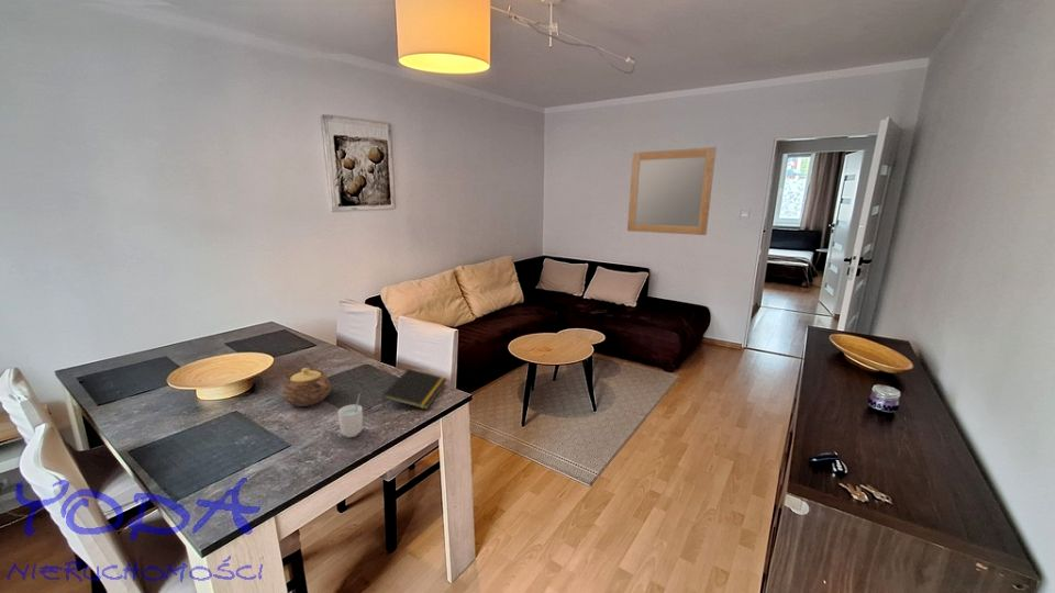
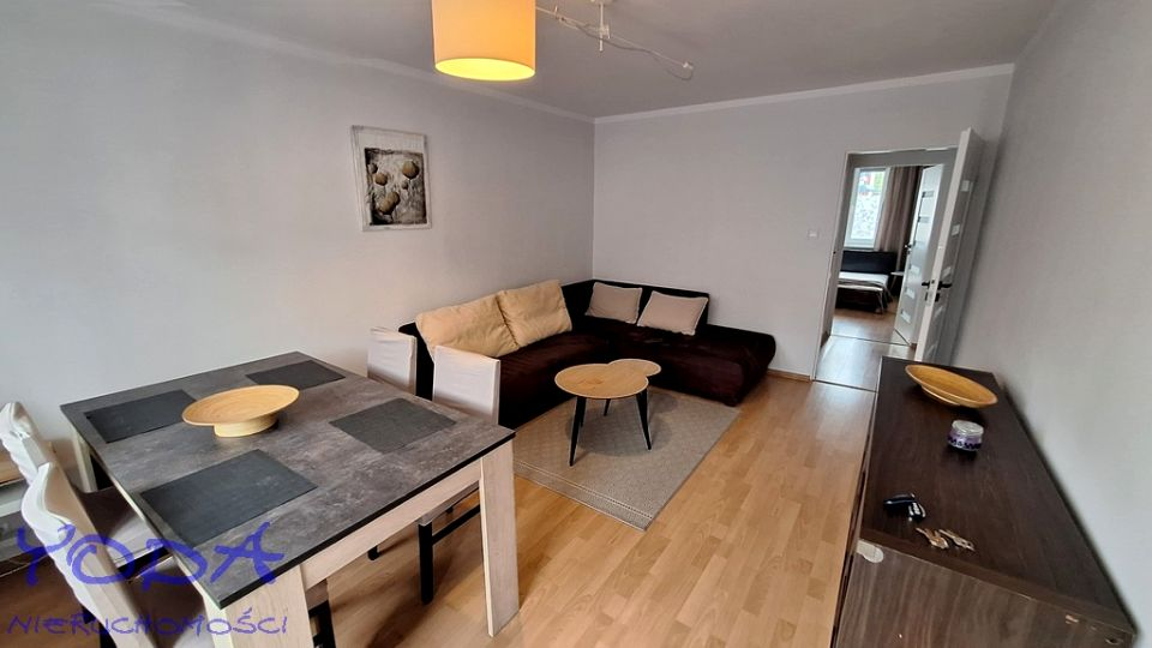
- cup [336,393,364,438]
- notepad [381,368,448,411]
- home mirror [626,146,718,236]
- teapot [281,367,332,407]
